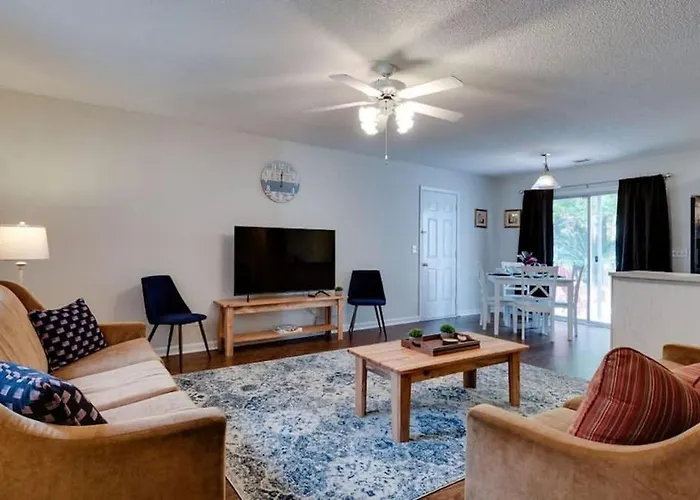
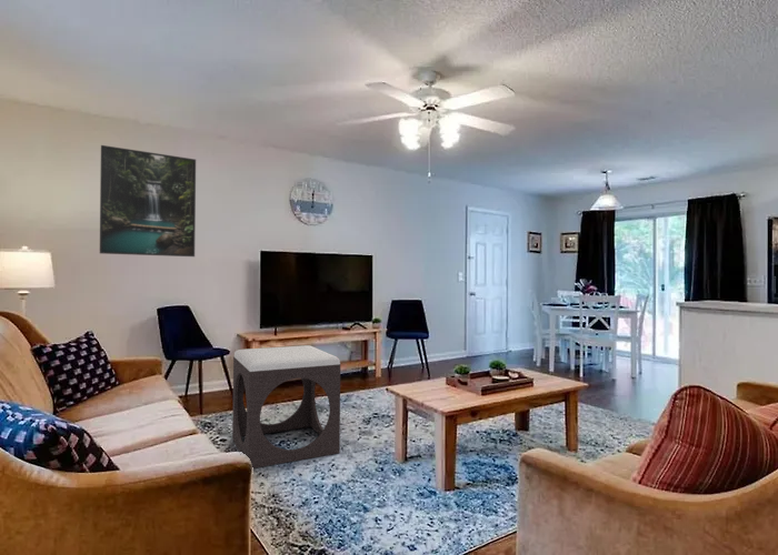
+ footstool [231,344,341,470]
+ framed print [99,144,197,258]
